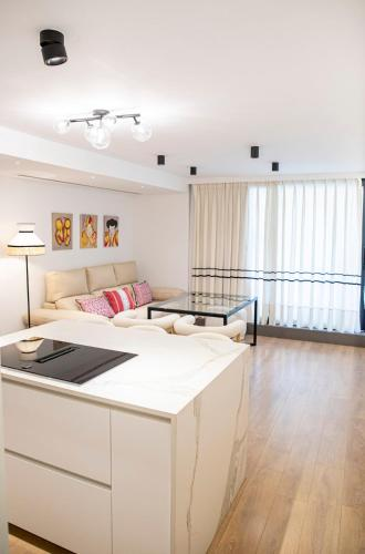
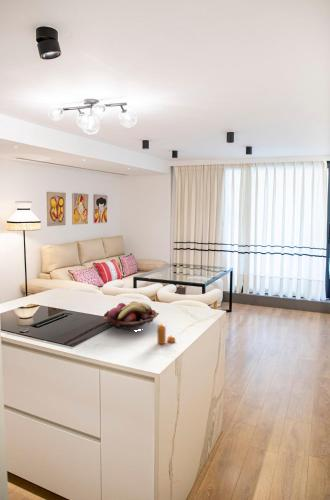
+ pepper shaker [156,323,176,345]
+ fruit basket [102,301,160,331]
